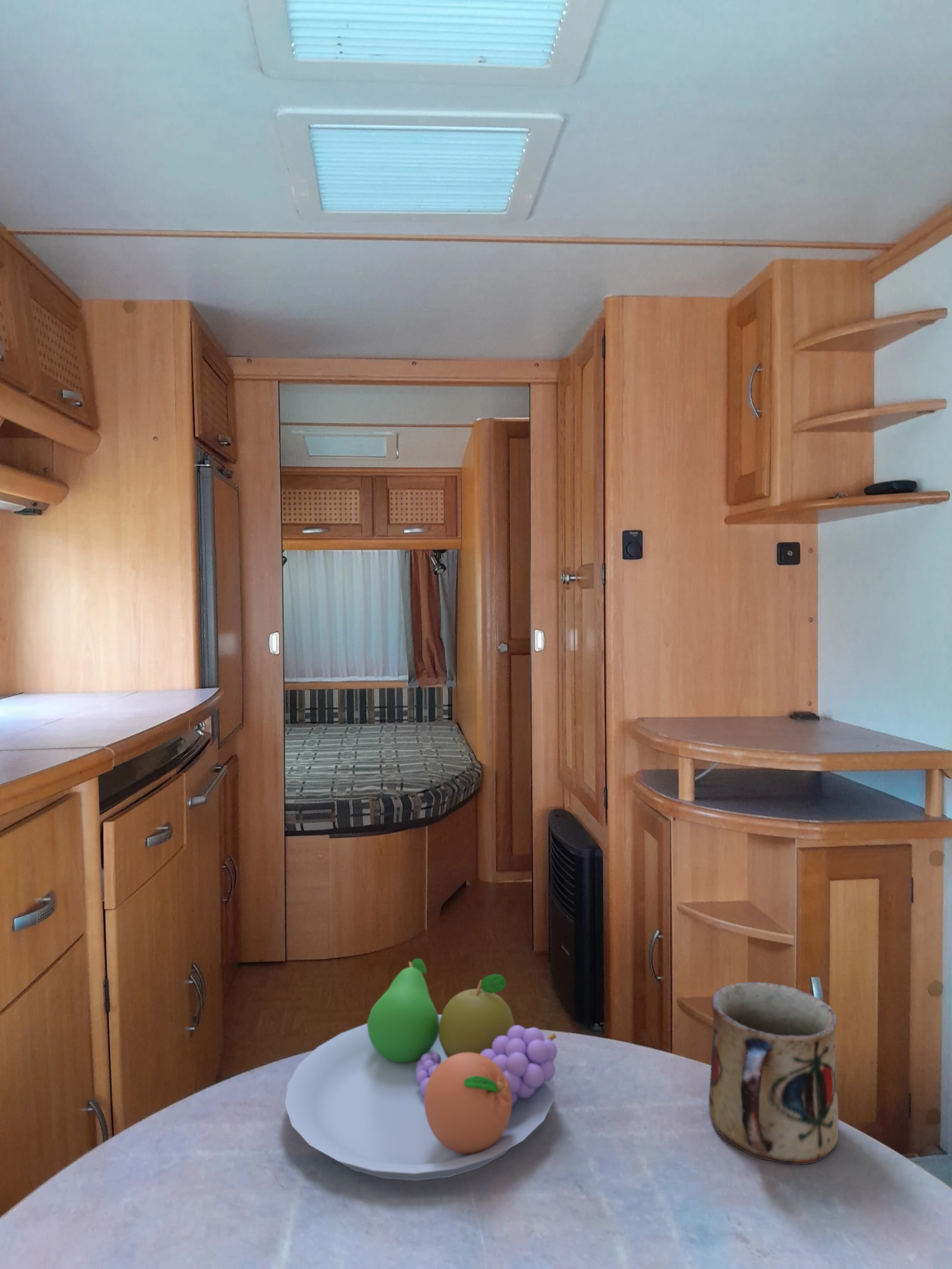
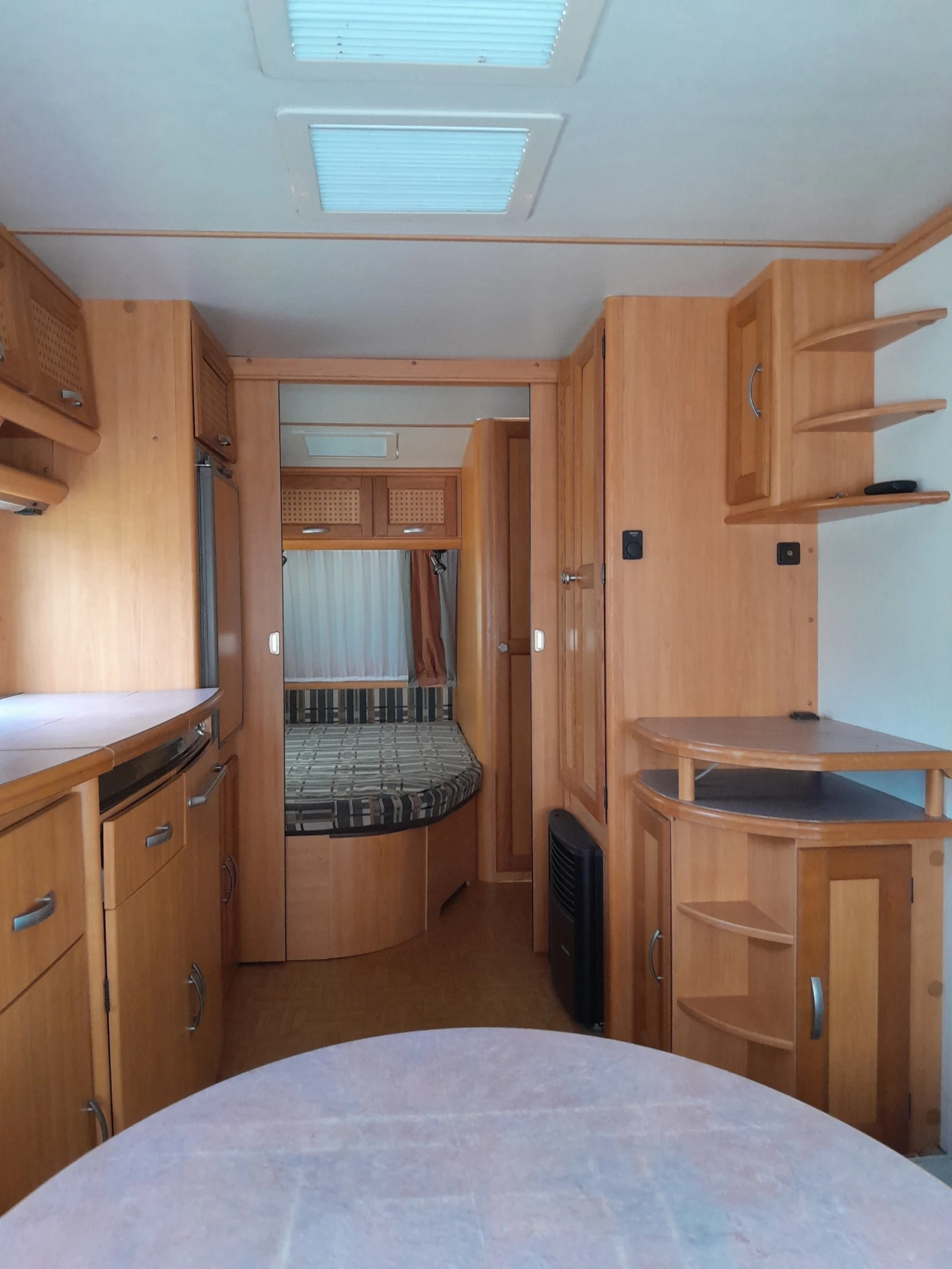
- mug [708,980,839,1165]
- fruit bowl [284,958,558,1182]
